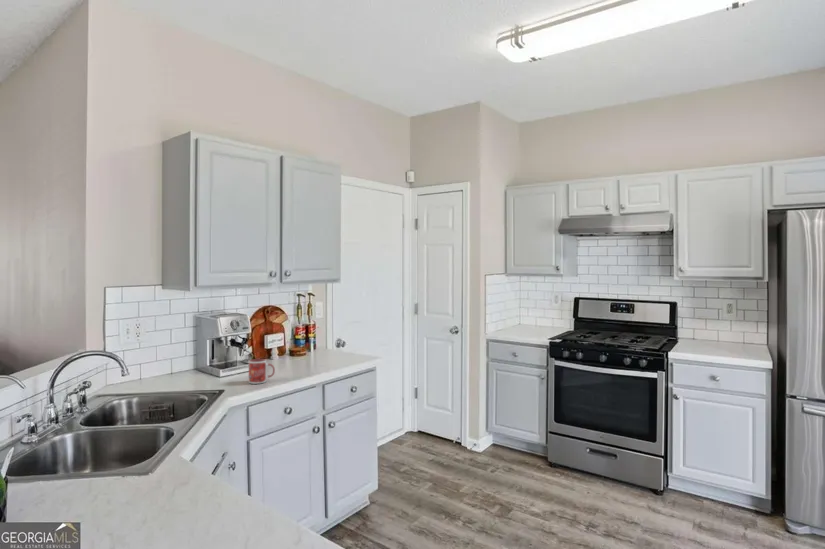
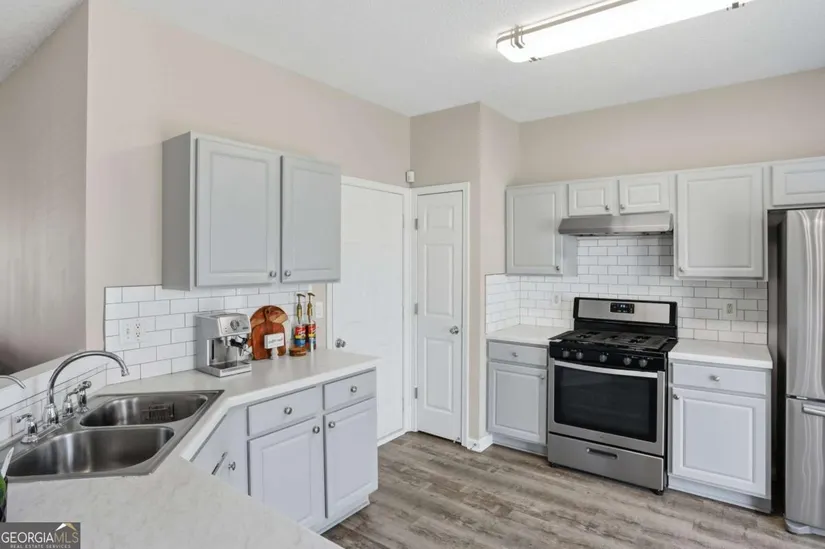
- mug [248,358,276,385]
